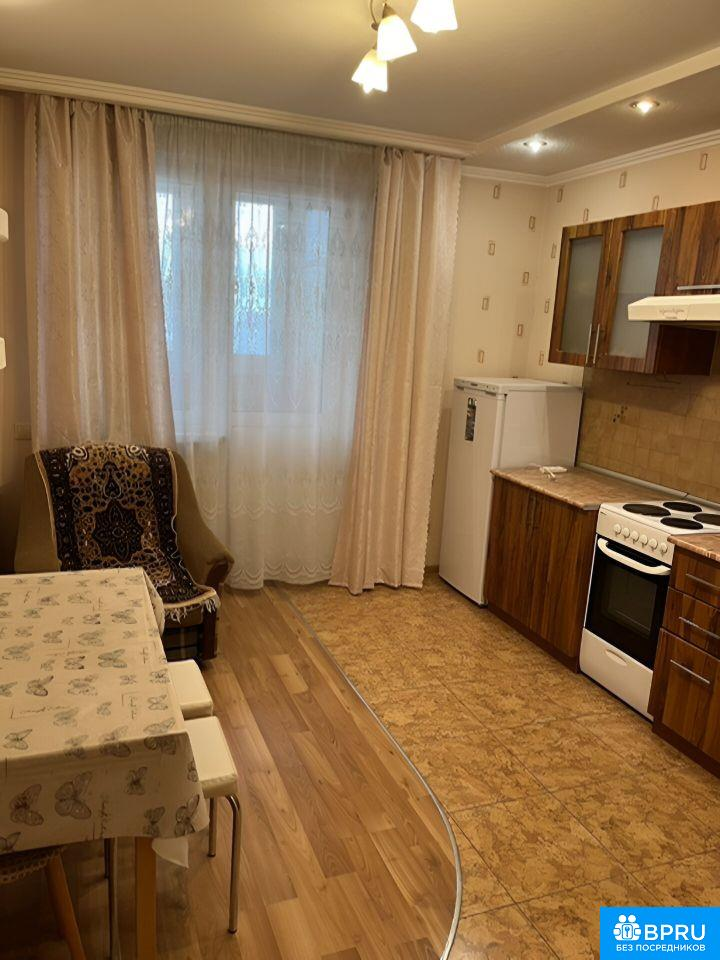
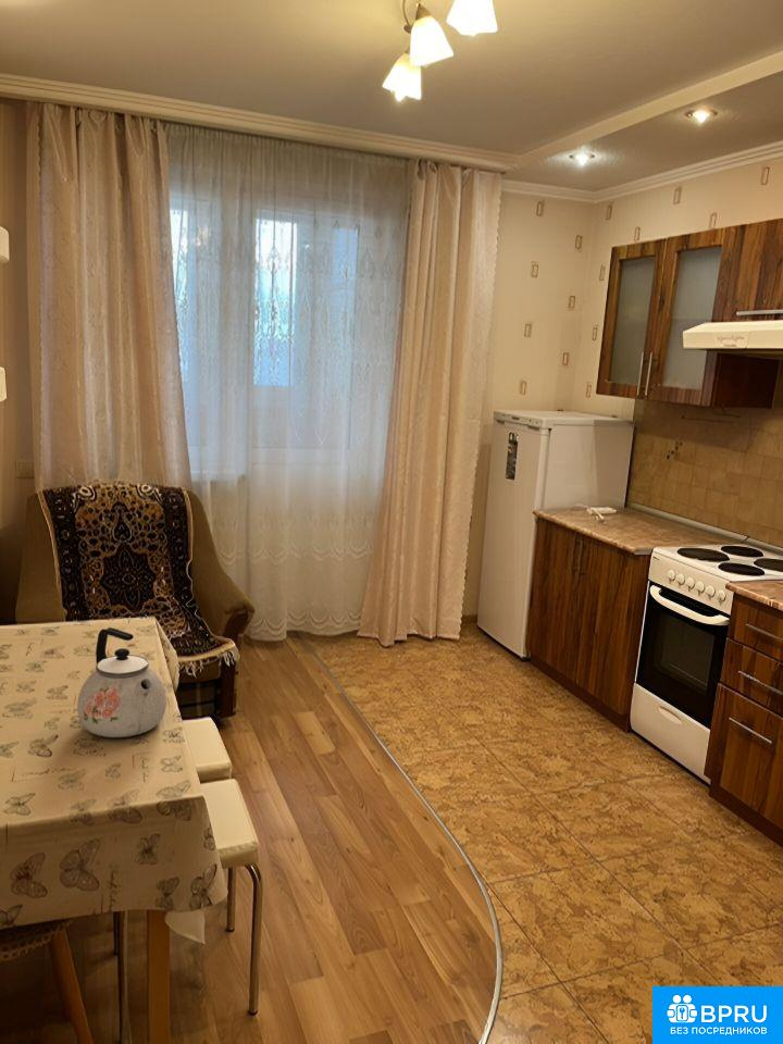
+ kettle [76,626,167,738]
